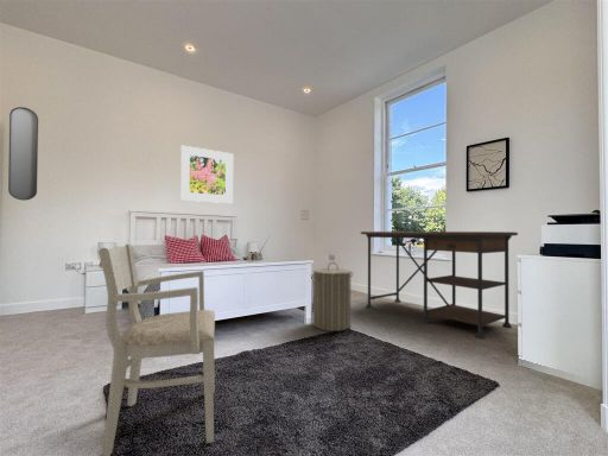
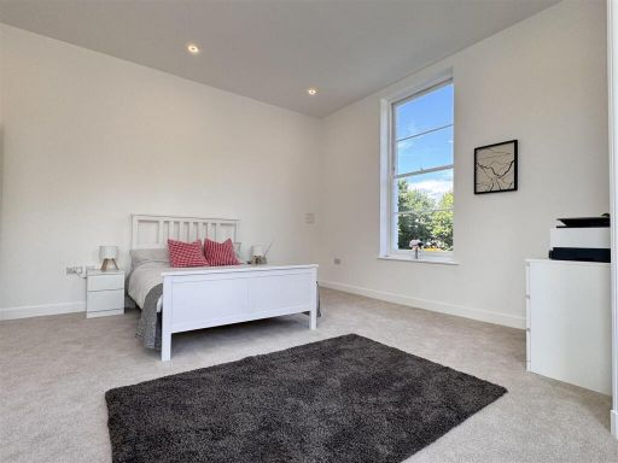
- armchair [97,243,216,456]
- home mirror [7,106,39,202]
- desk [360,230,519,340]
- laundry hamper [310,261,354,332]
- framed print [179,145,234,204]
